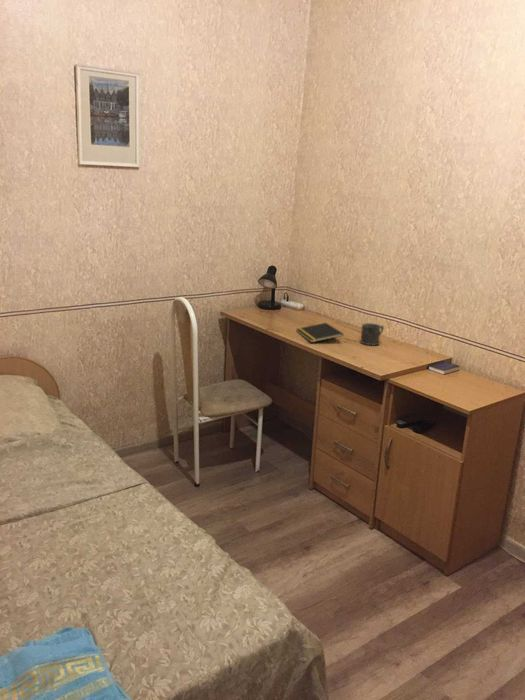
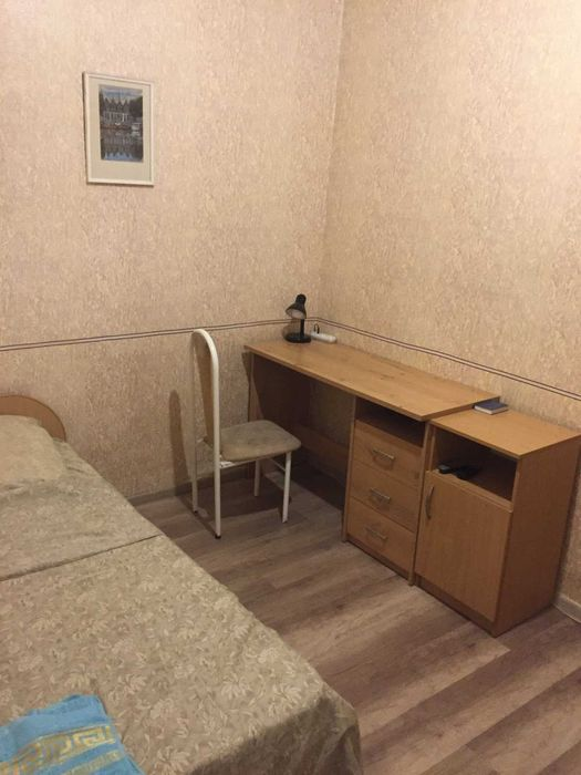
- mug [359,322,385,346]
- notepad [295,322,344,344]
